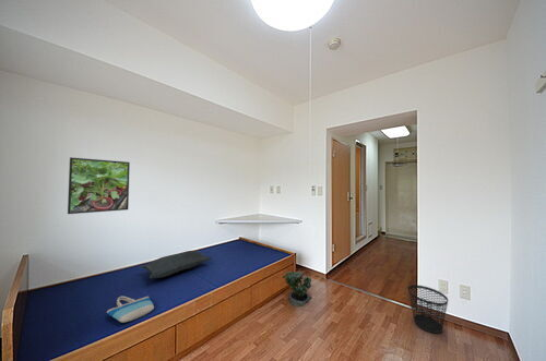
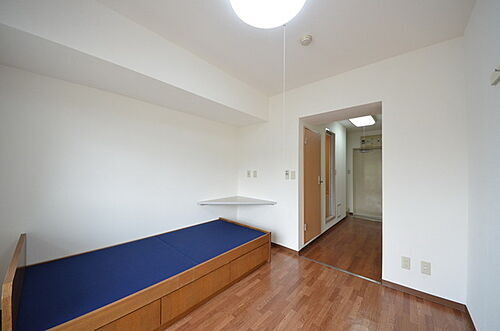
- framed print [67,156,131,215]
- tote bag [106,296,155,324]
- cushion [139,250,212,279]
- potted plant [282,267,313,308]
- wastebasket [407,284,449,335]
